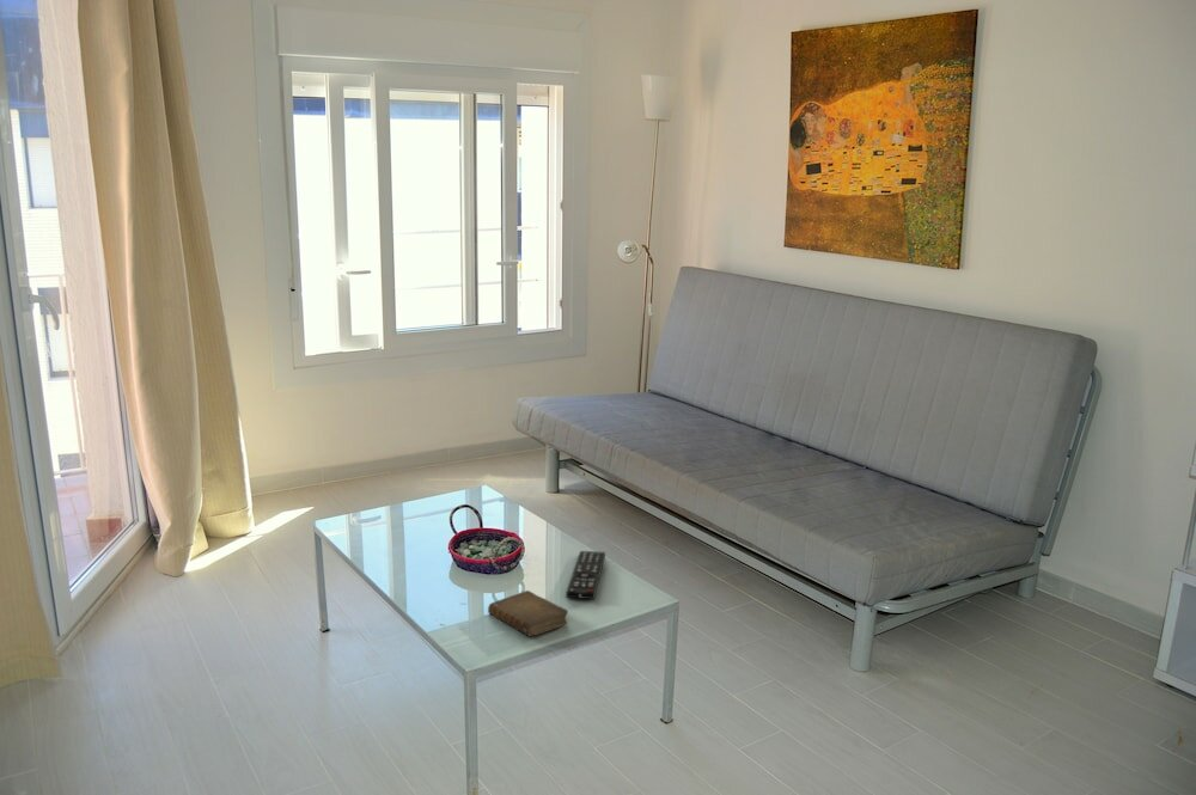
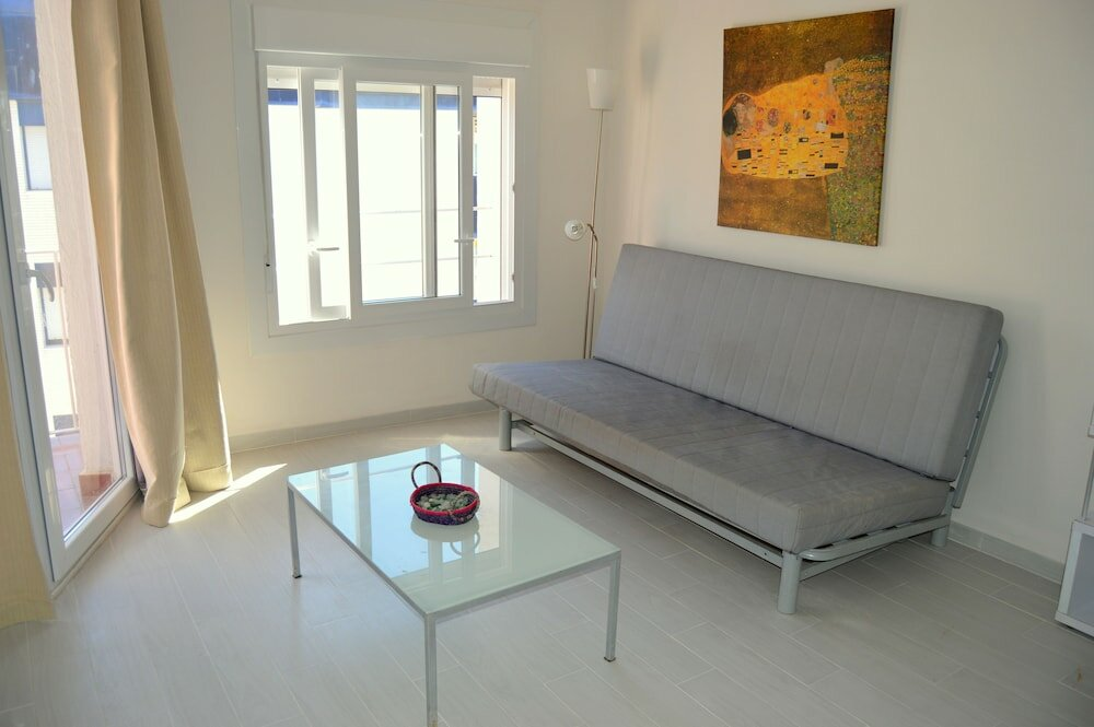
- book [487,589,569,637]
- remote control [565,550,606,600]
